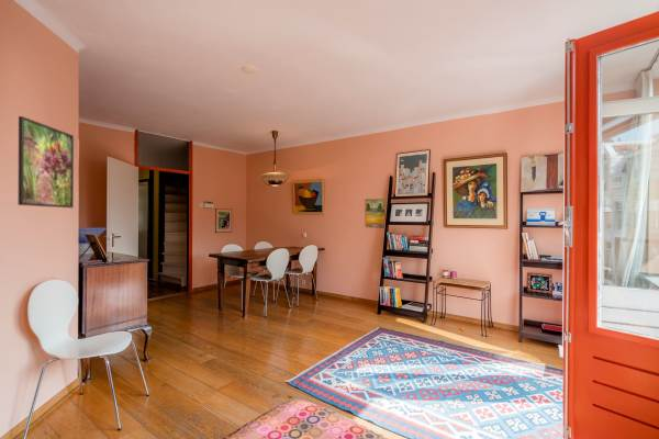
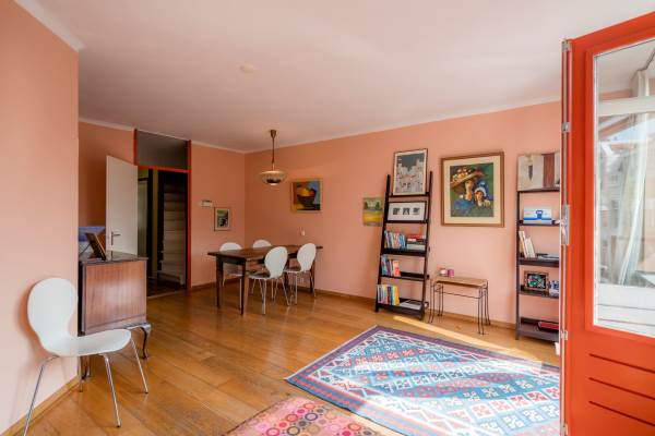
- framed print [18,115,75,209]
